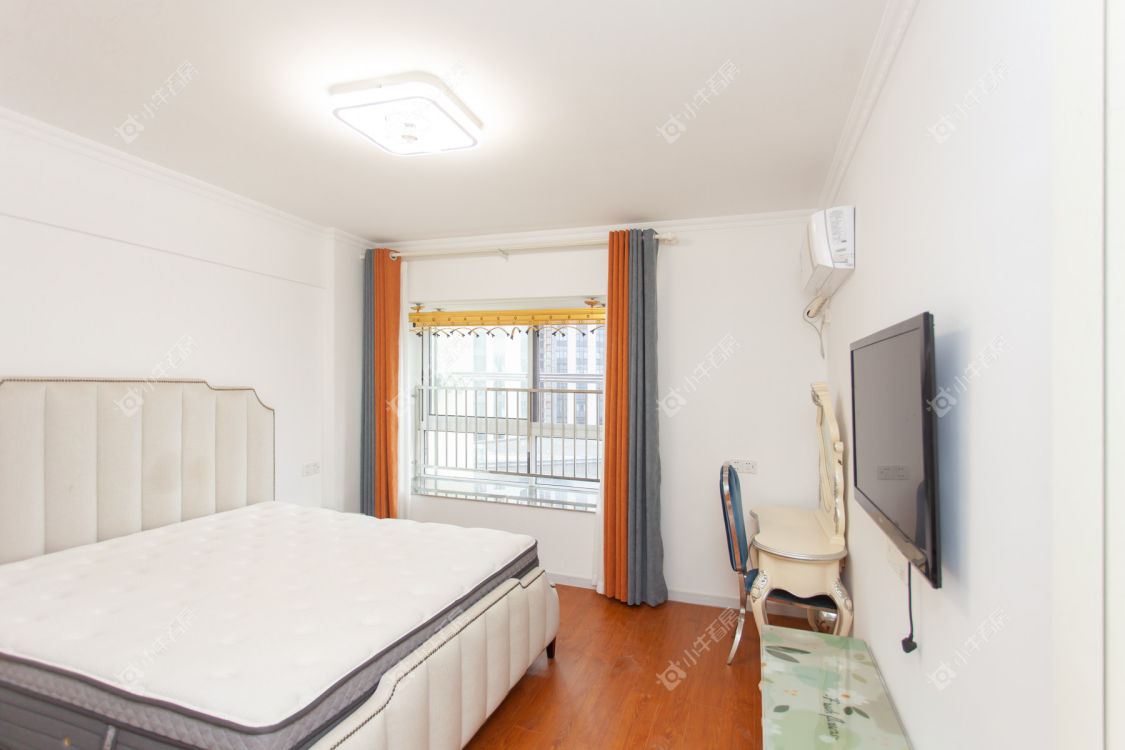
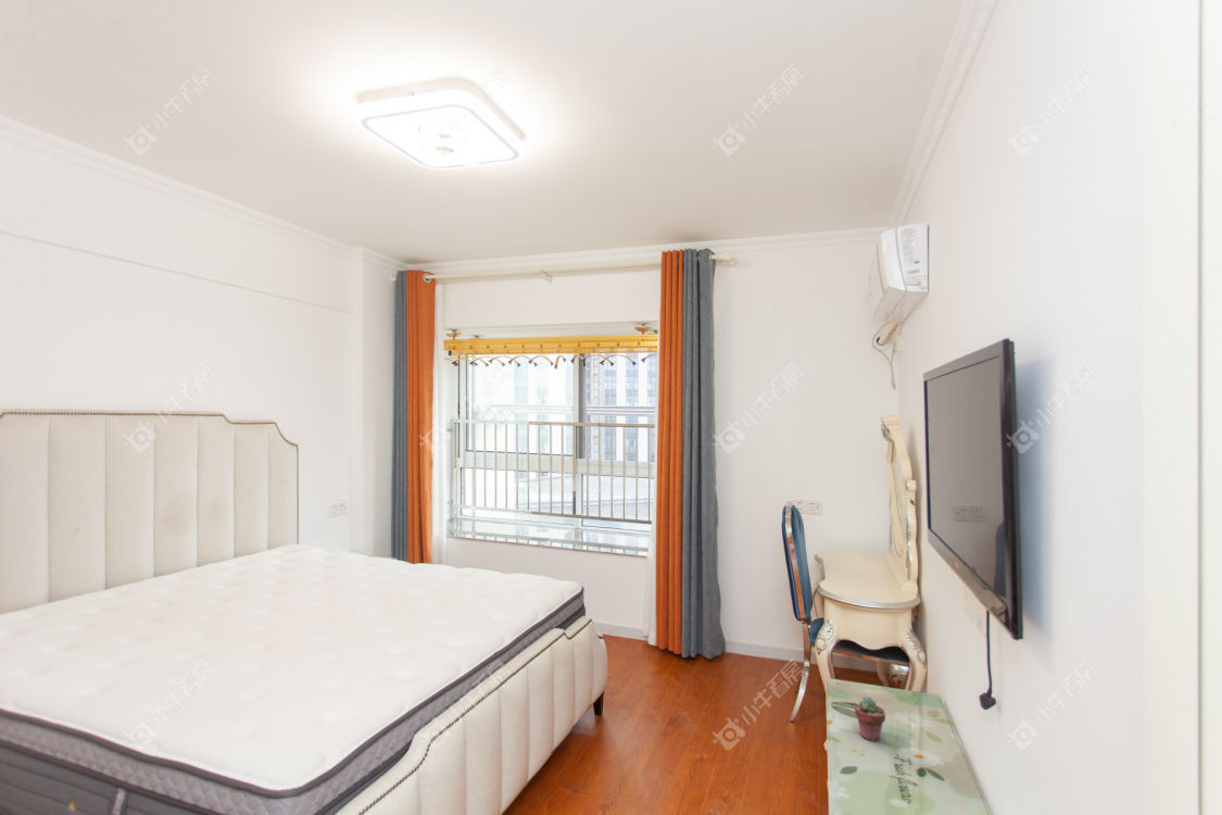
+ potted succulent [854,695,886,742]
